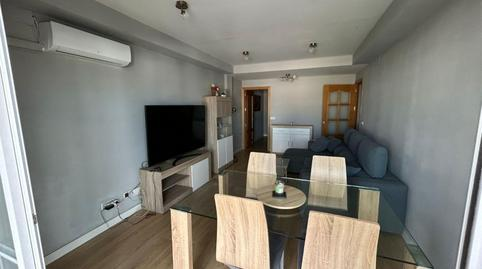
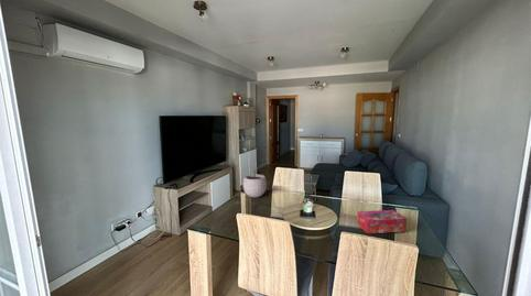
+ tissue box [356,209,408,234]
+ plant pot [242,168,268,198]
